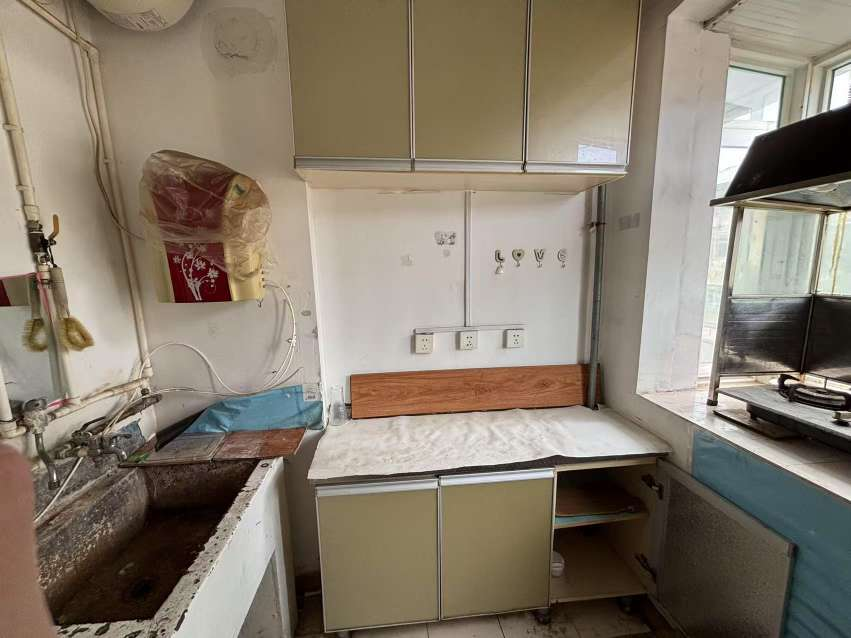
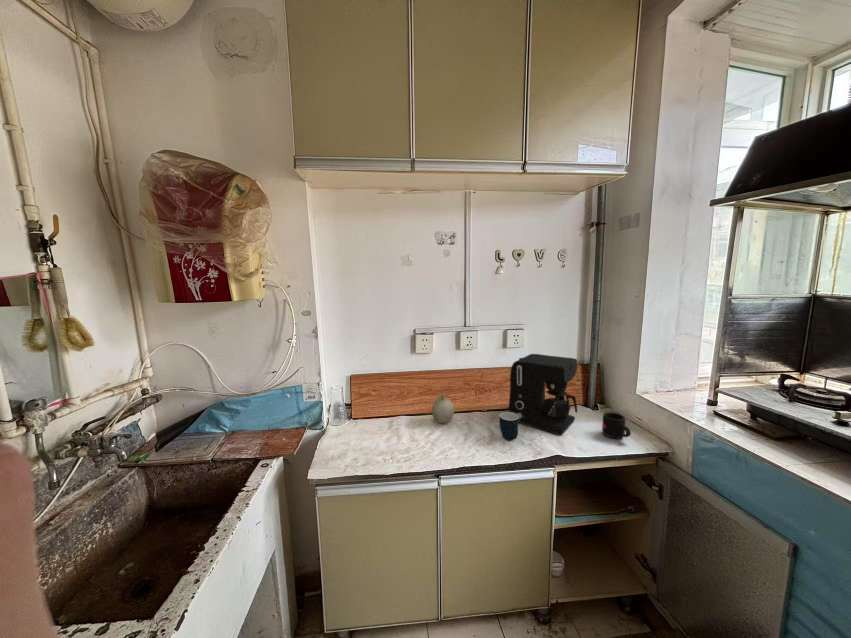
+ mug [601,411,632,440]
+ coffee maker [508,353,578,436]
+ mug [498,411,519,441]
+ fruit [431,391,456,424]
